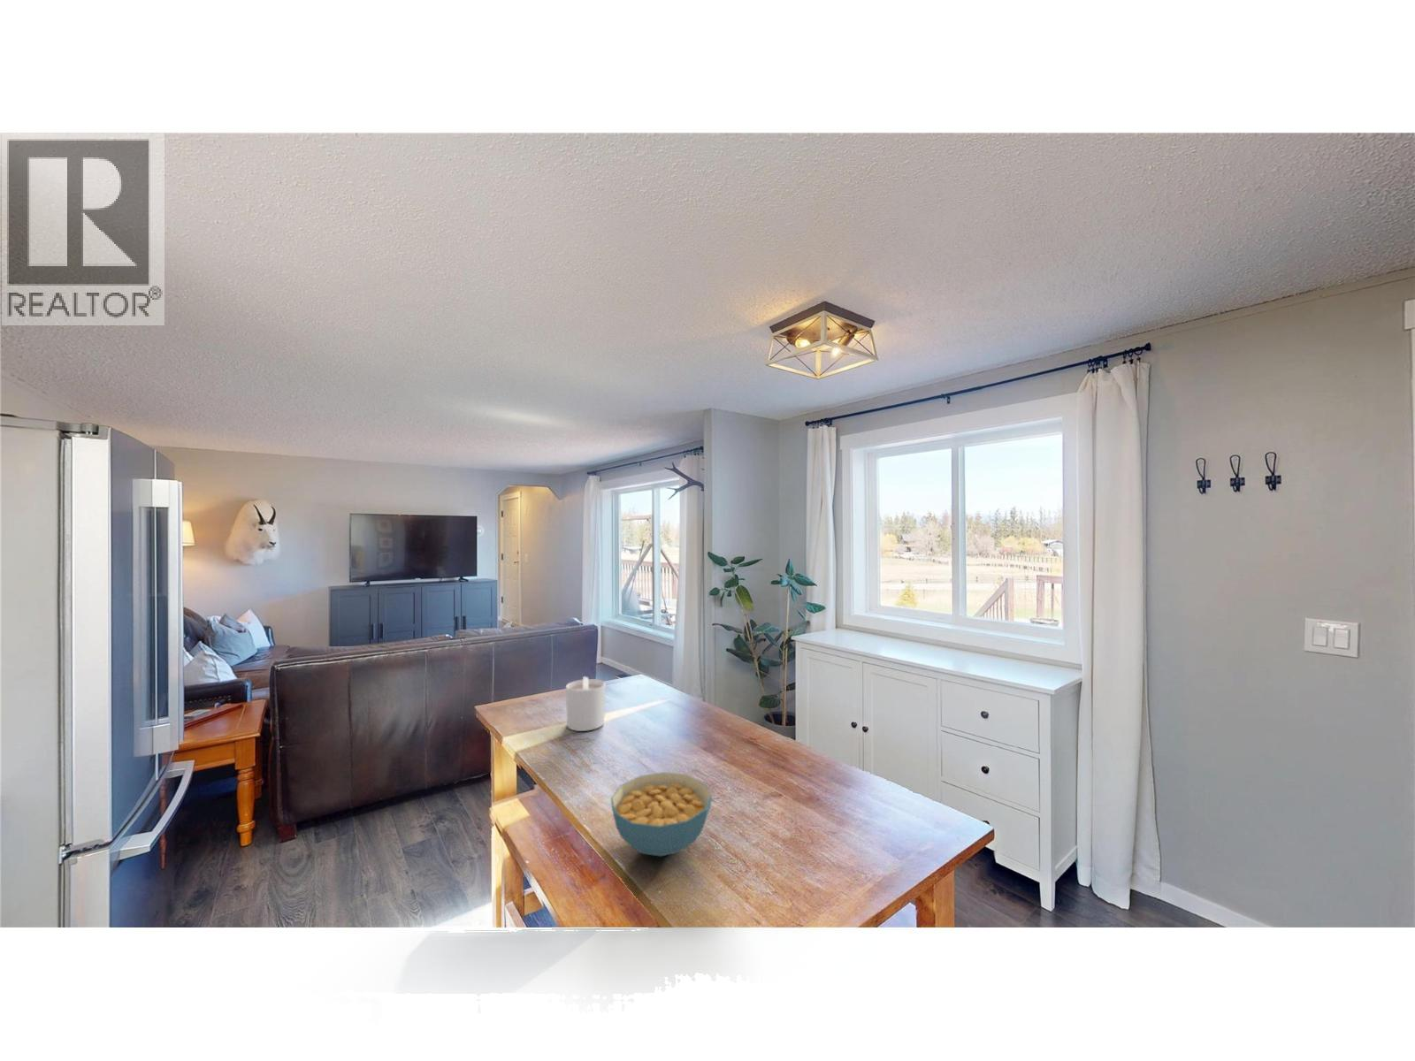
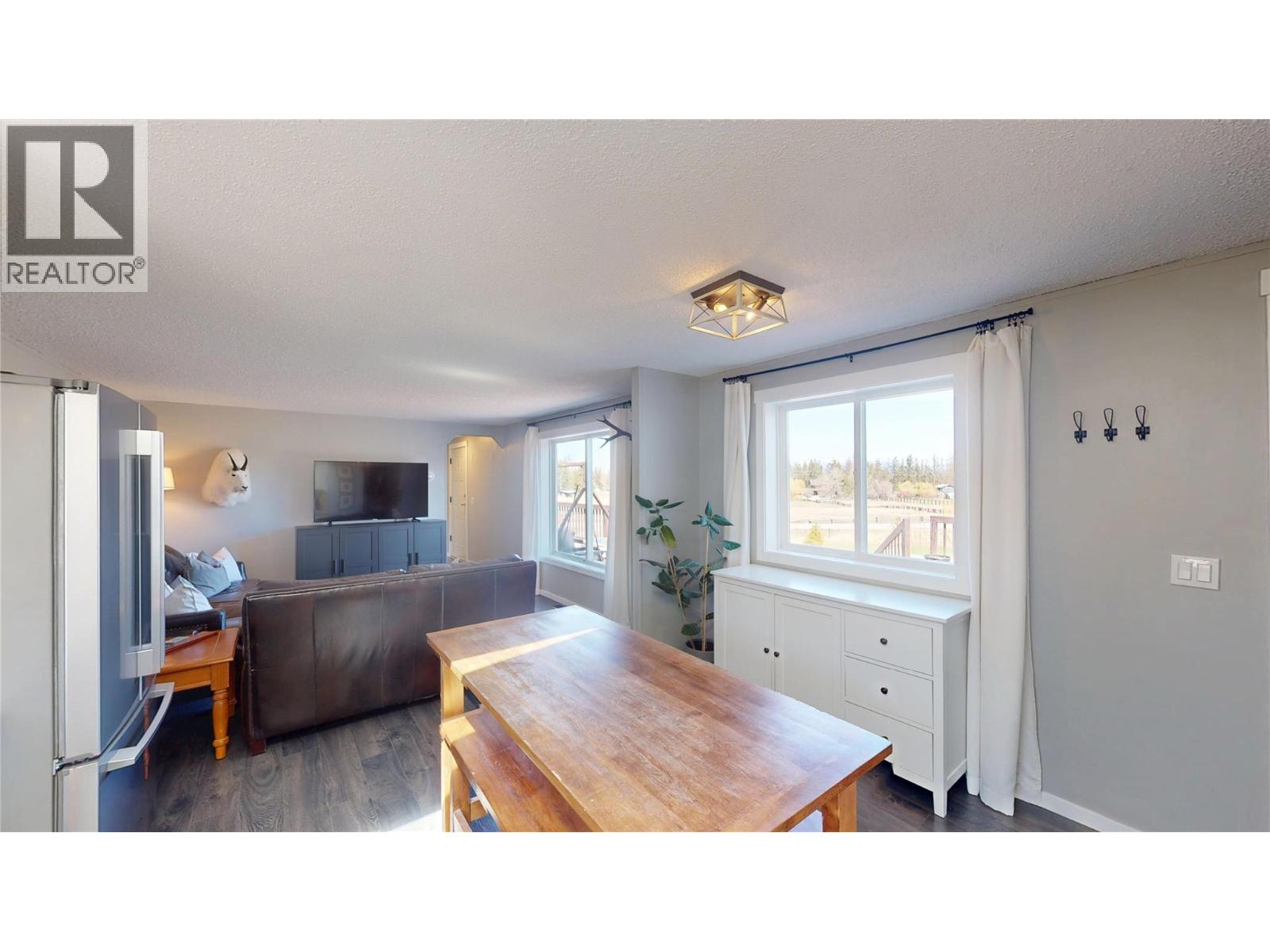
- candle [565,675,606,732]
- cereal bowl [611,771,713,858]
